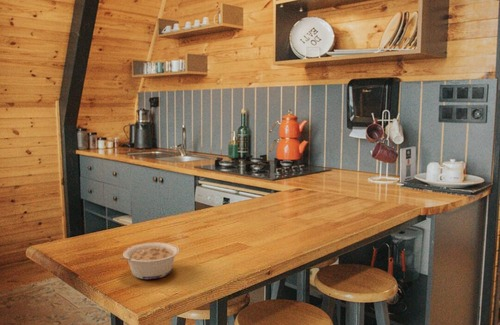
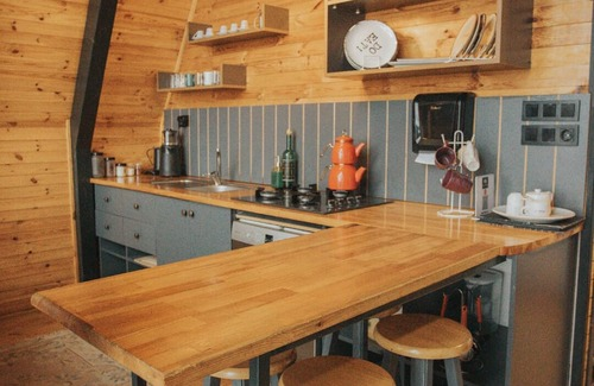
- legume [117,241,180,280]
